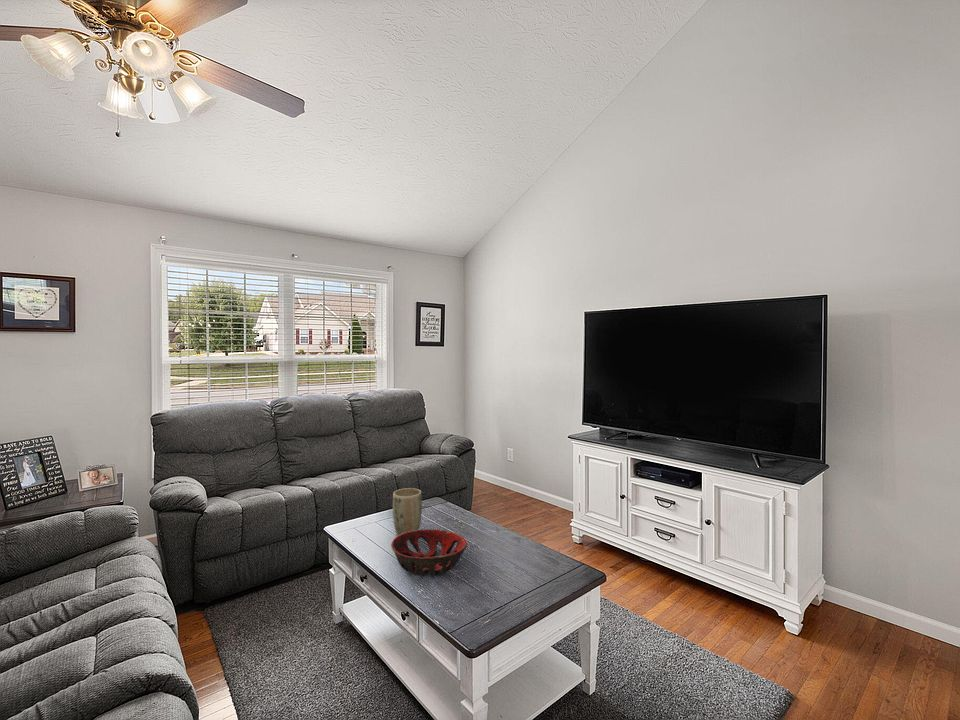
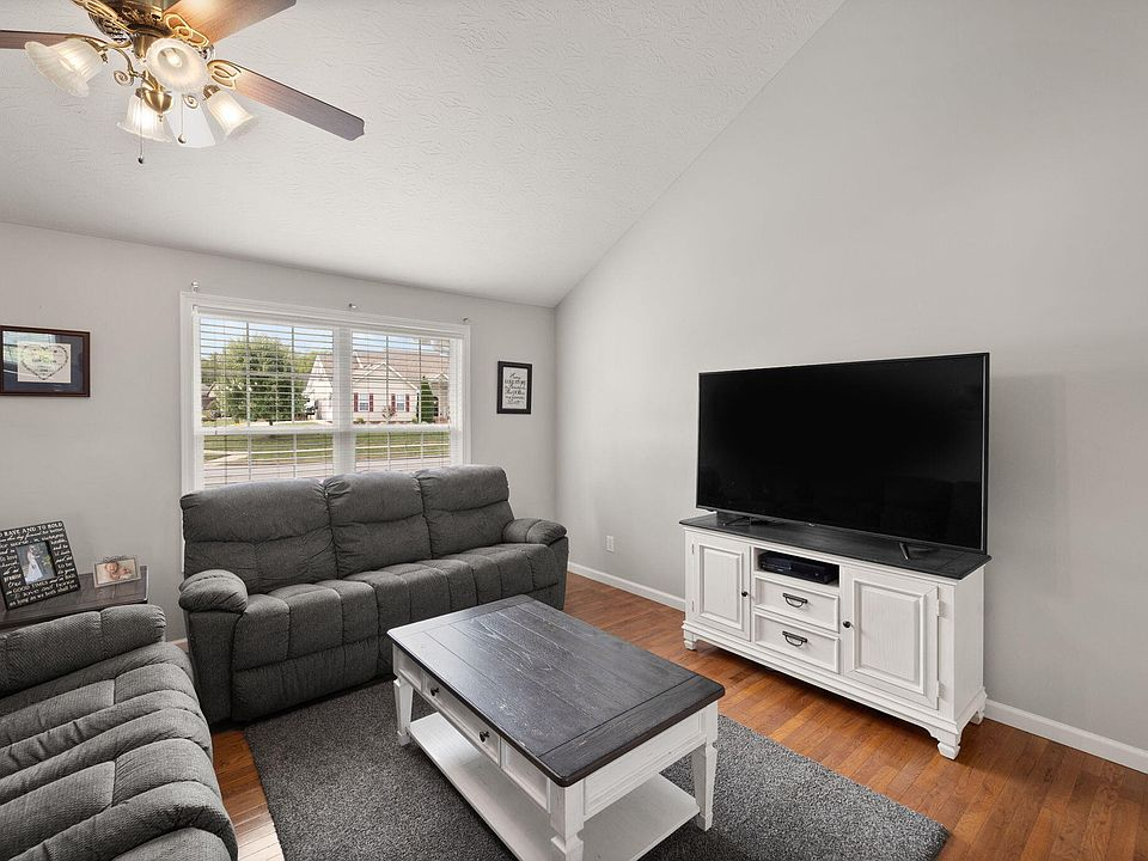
- decorative bowl [390,529,468,577]
- plant pot [392,487,423,537]
